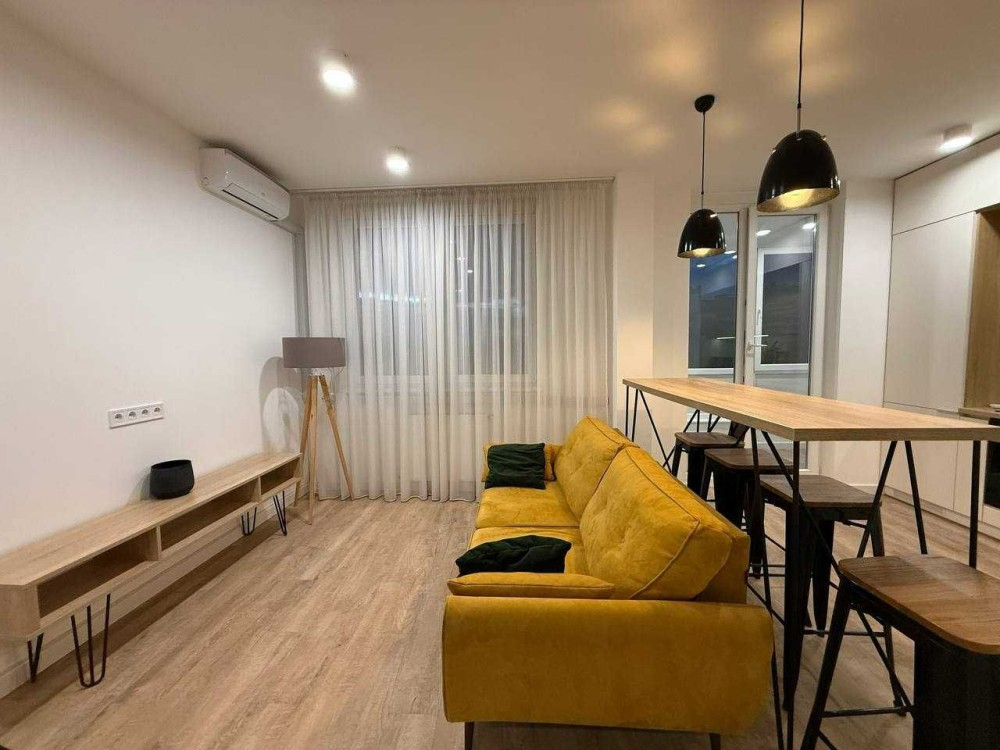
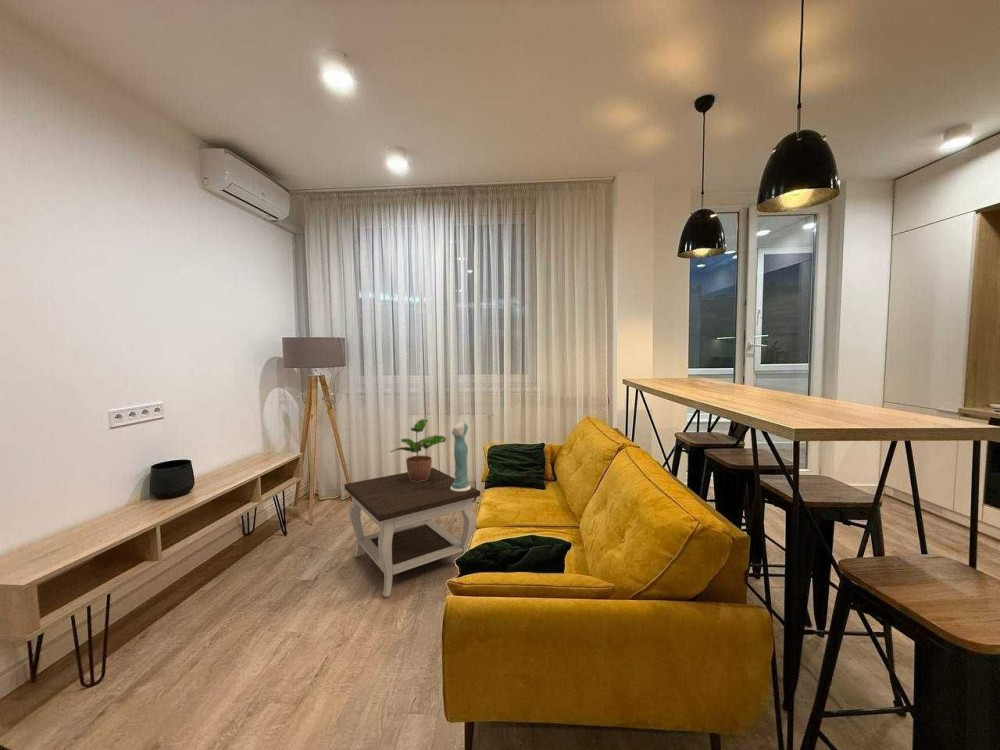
+ dress [450,418,472,491]
+ side table [344,467,481,599]
+ potted plant [389,418,447,482]
